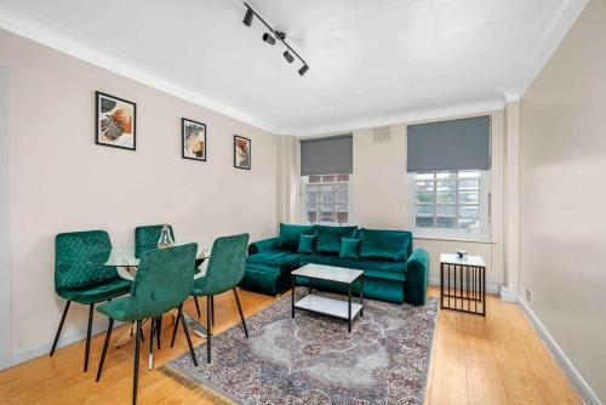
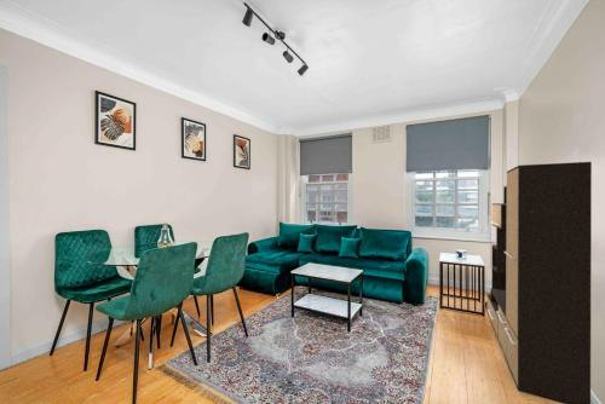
+ media console [484,161,593,404]
